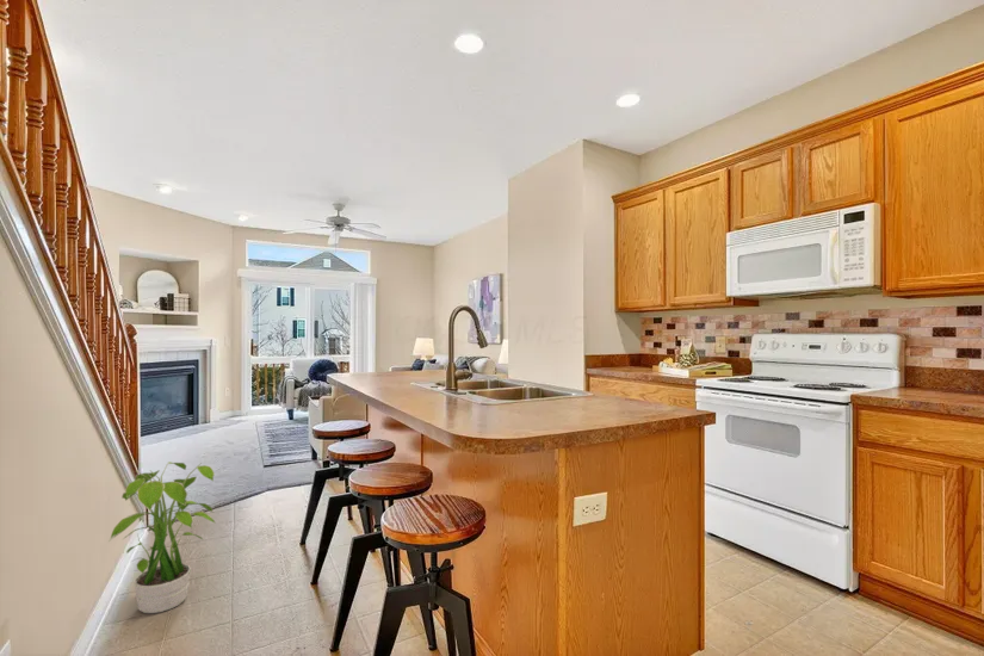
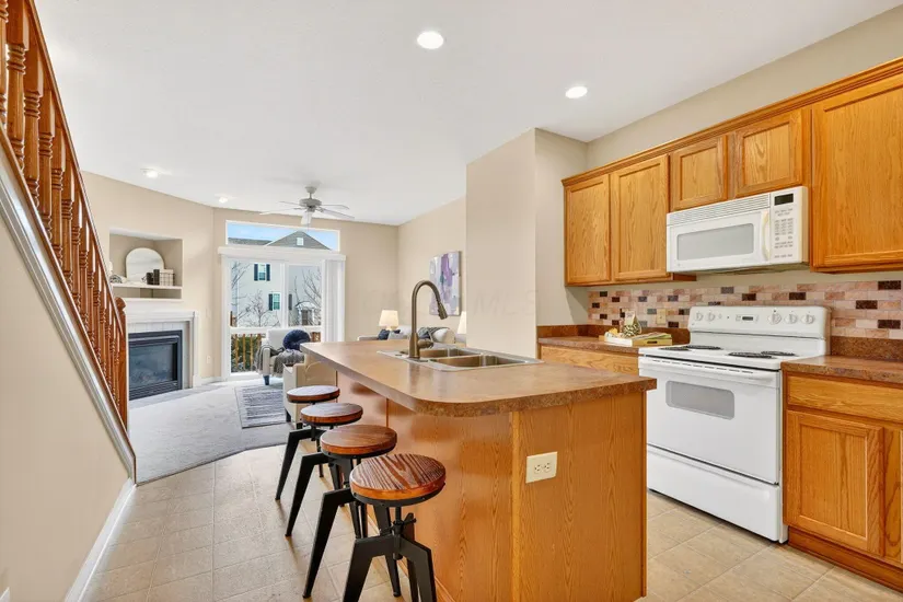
- potted plant [107,460,217,614]
